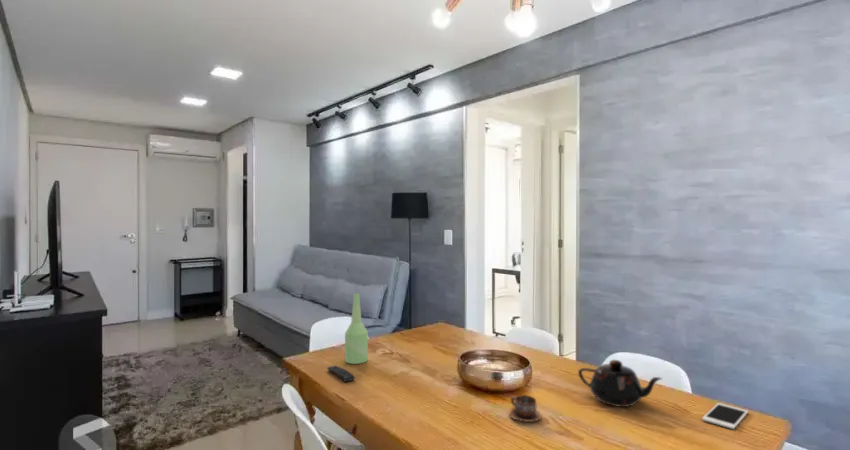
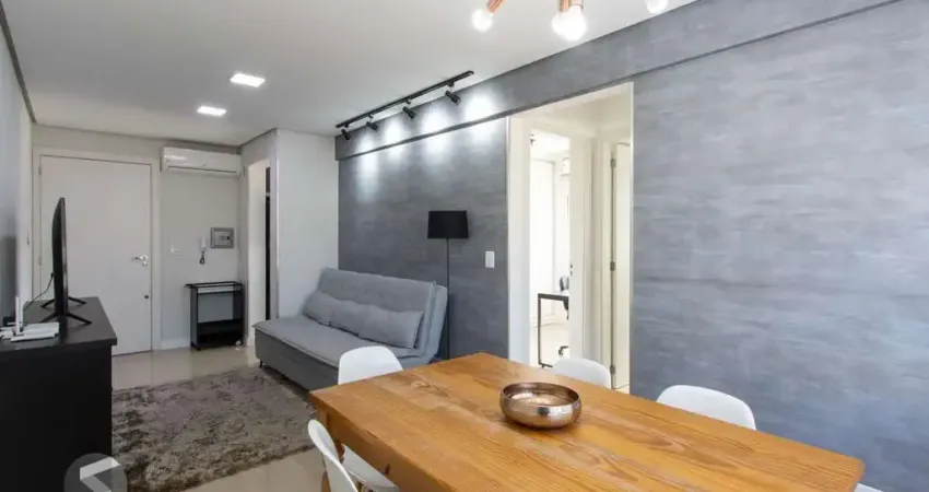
- remote control [326,365,356,383]
- bottle [344,292,369,365]
- cup [508,394,543,423]
- cell phone [701,402,749,430]
- teapot [577,359,664,408]
